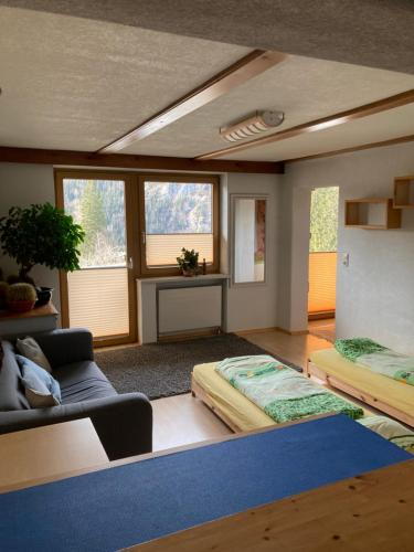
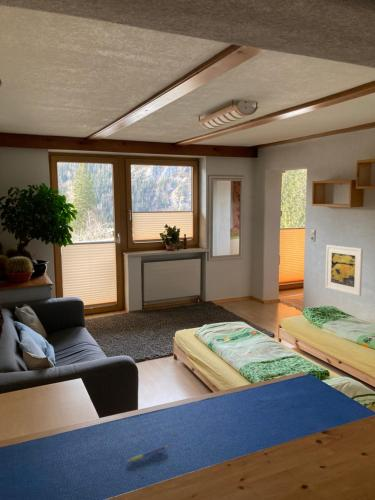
+ pen [126,445,169,463]
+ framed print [324,244,364,297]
